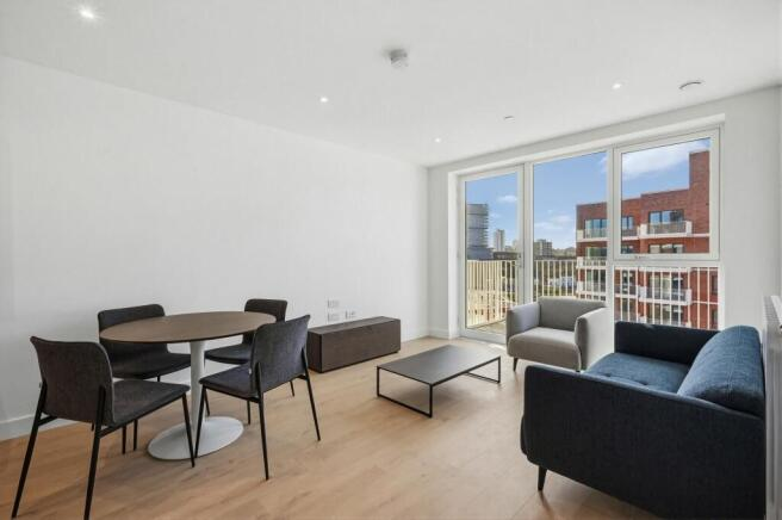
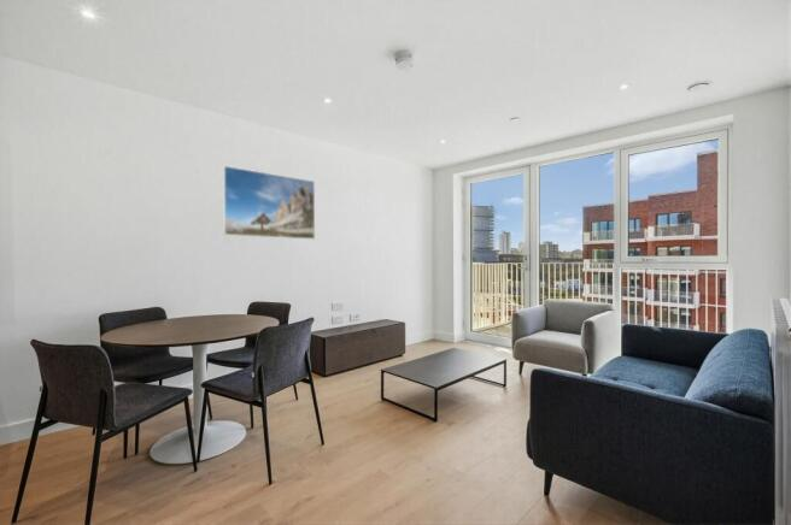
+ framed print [222,165,316,240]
